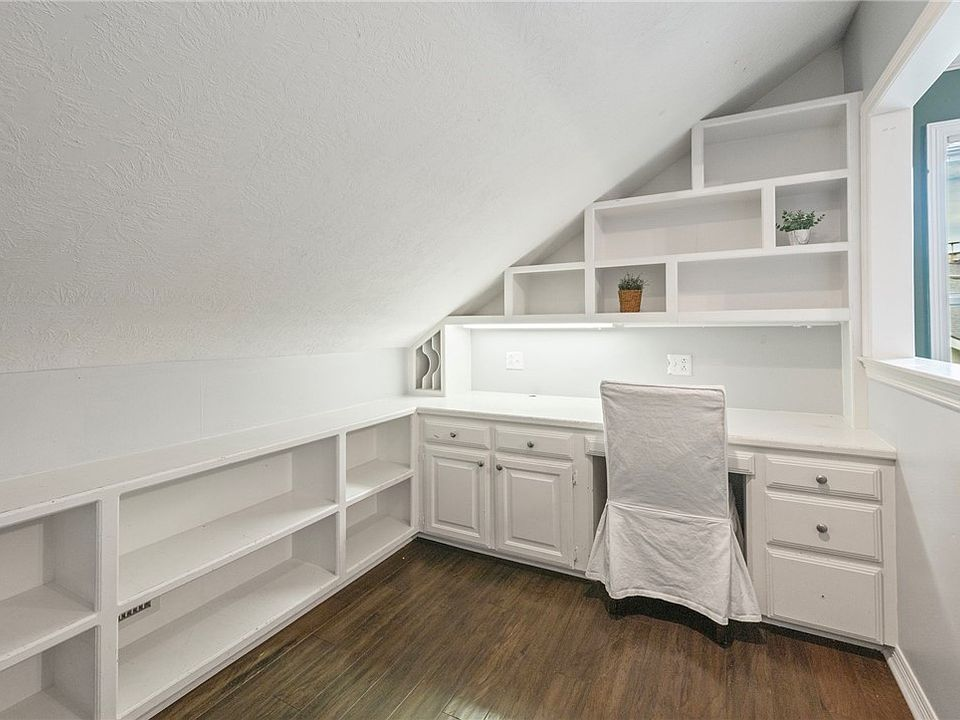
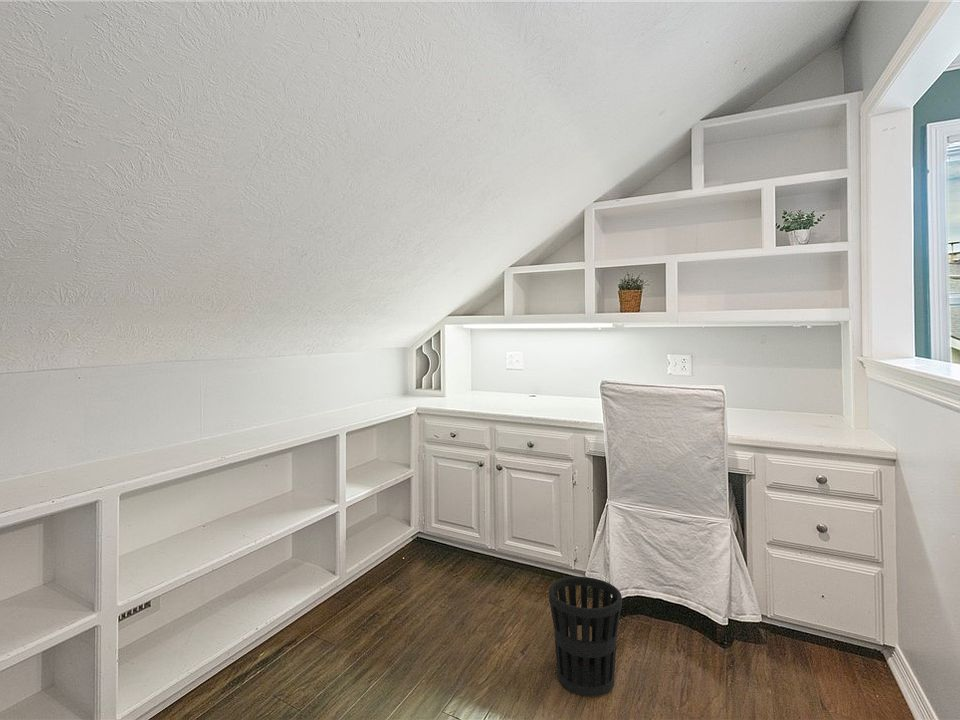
+ wastebasket [548,576,623,697]
